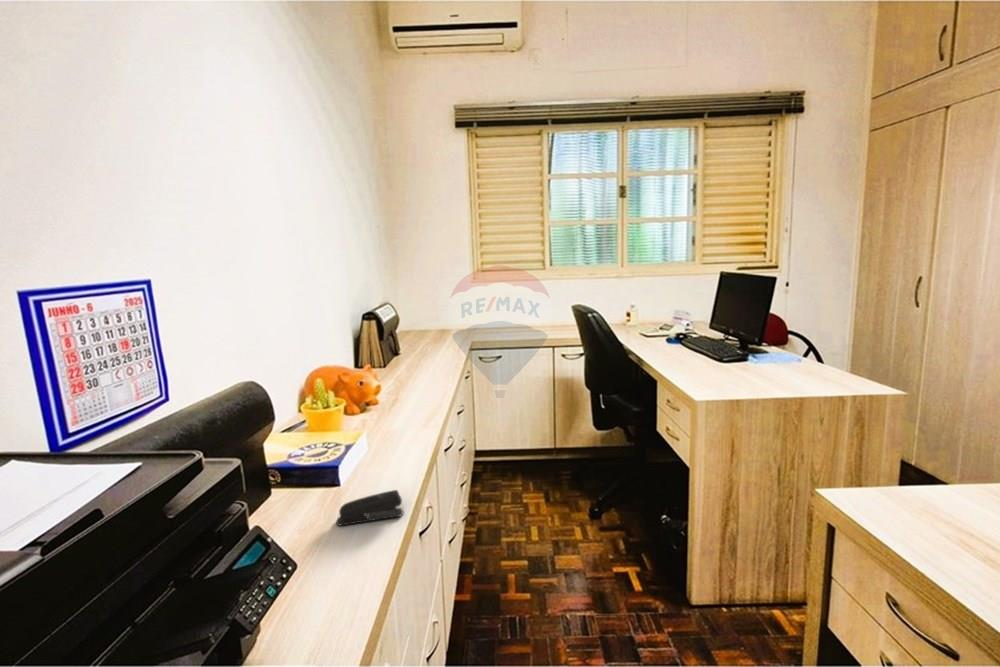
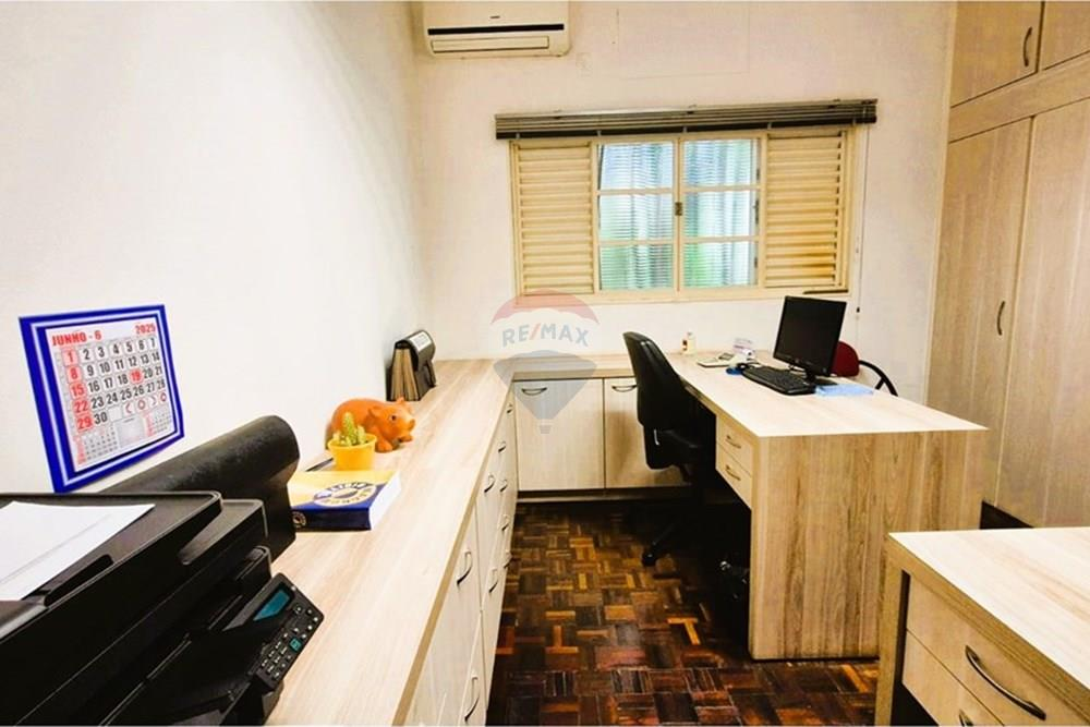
- stapler [335,489,404,526]
